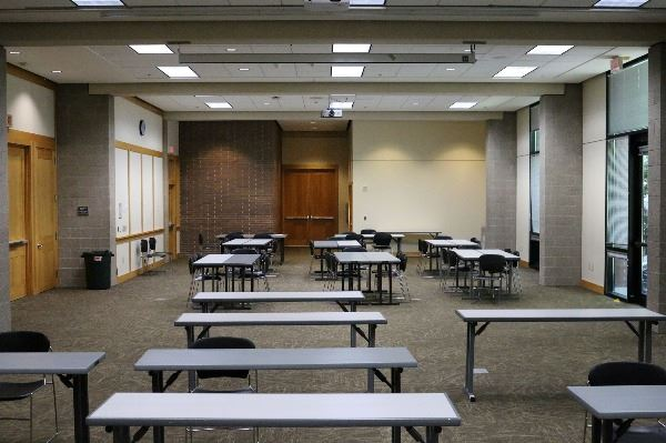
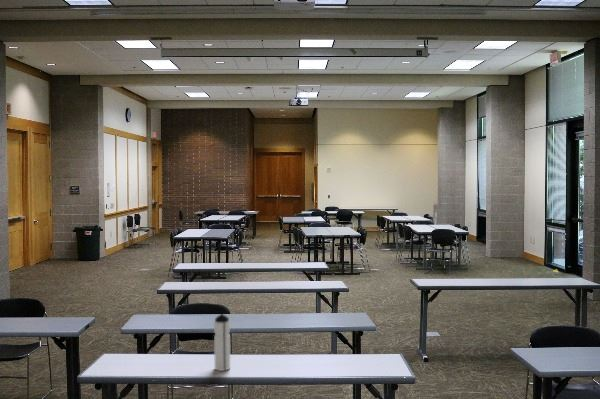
+ water bottle [213,312,231,372]
